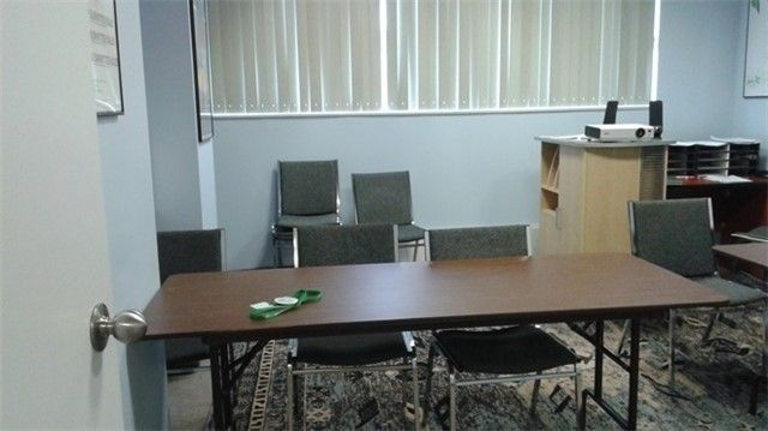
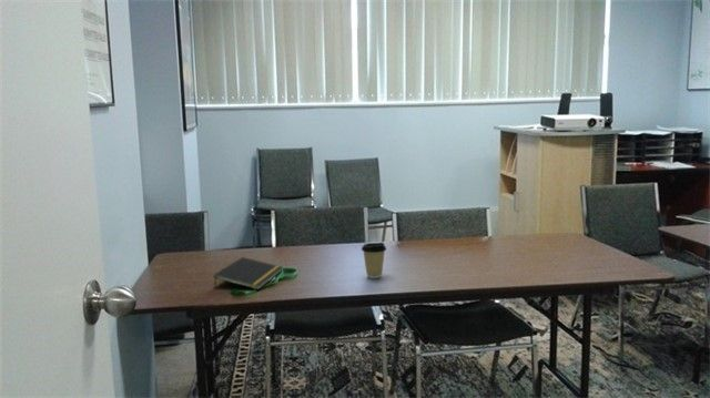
+ notepad [213,256,284,290]
+ coffee cup [361,242,387,279]
